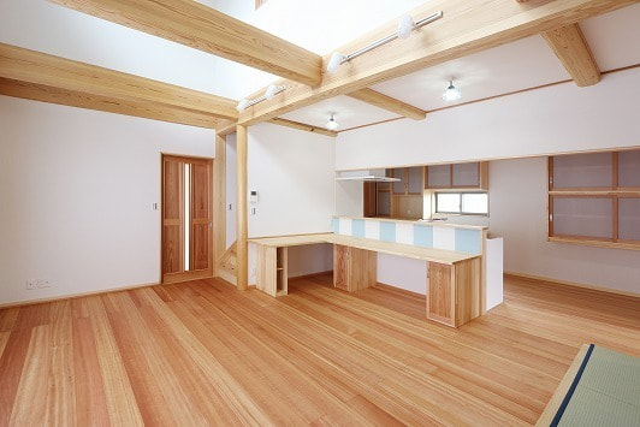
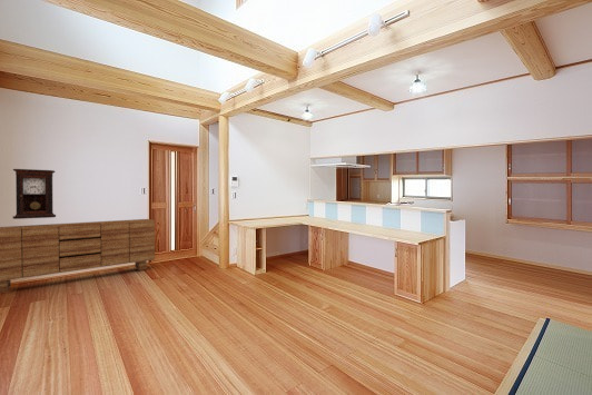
+ pendulum clock [12,168,57,220]
+ sideboard [0,218,156,294]
